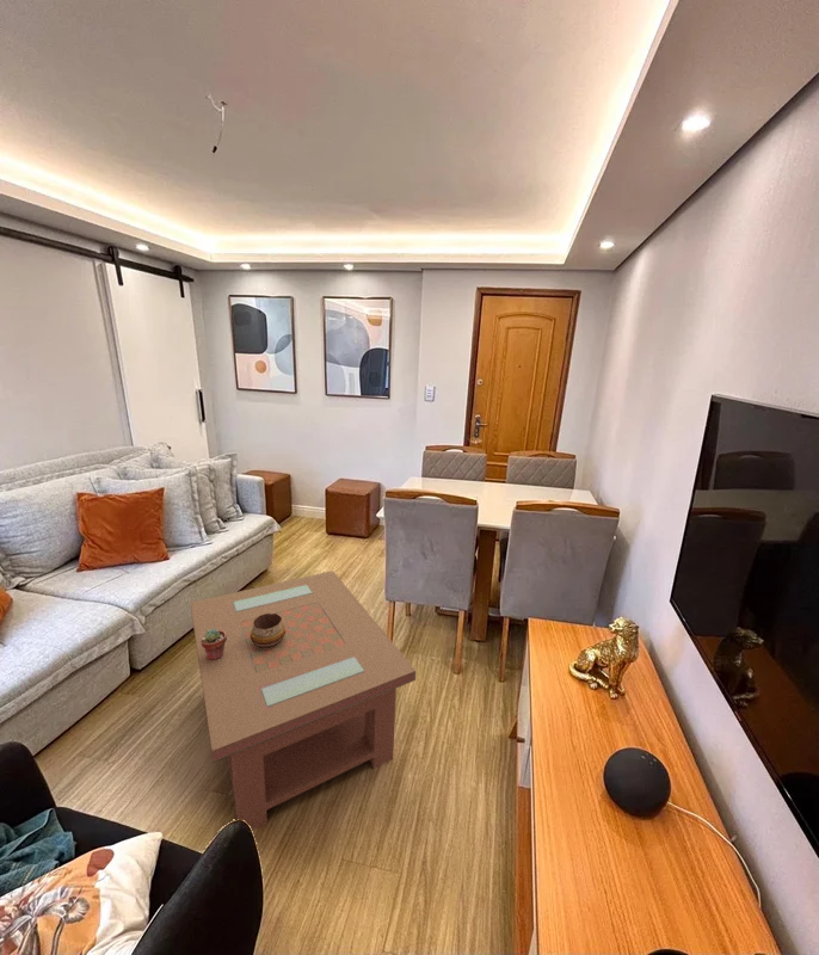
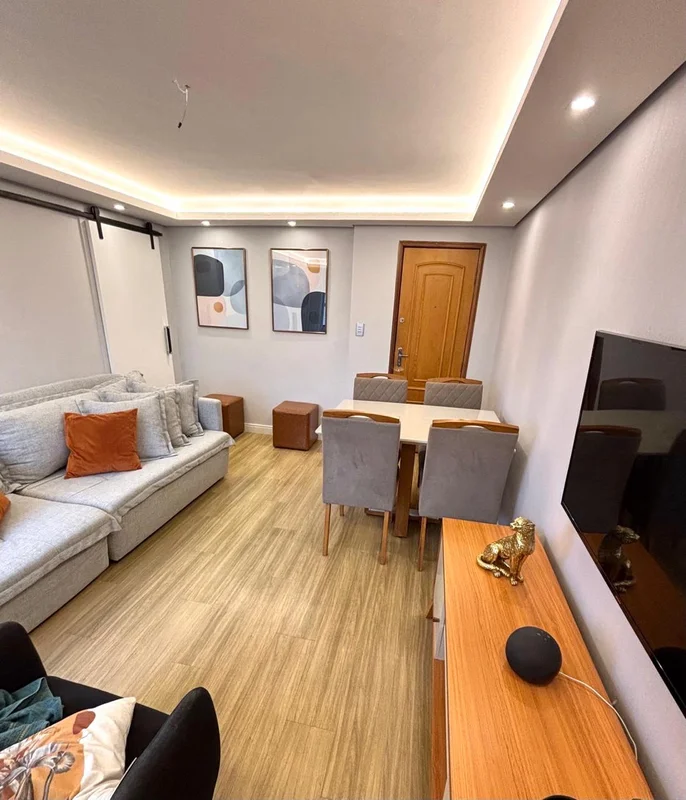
- coffee table [190,569,418,831]
- decorative bowl [250,614,285,648]
- potted succulent [201,629,227,660]
